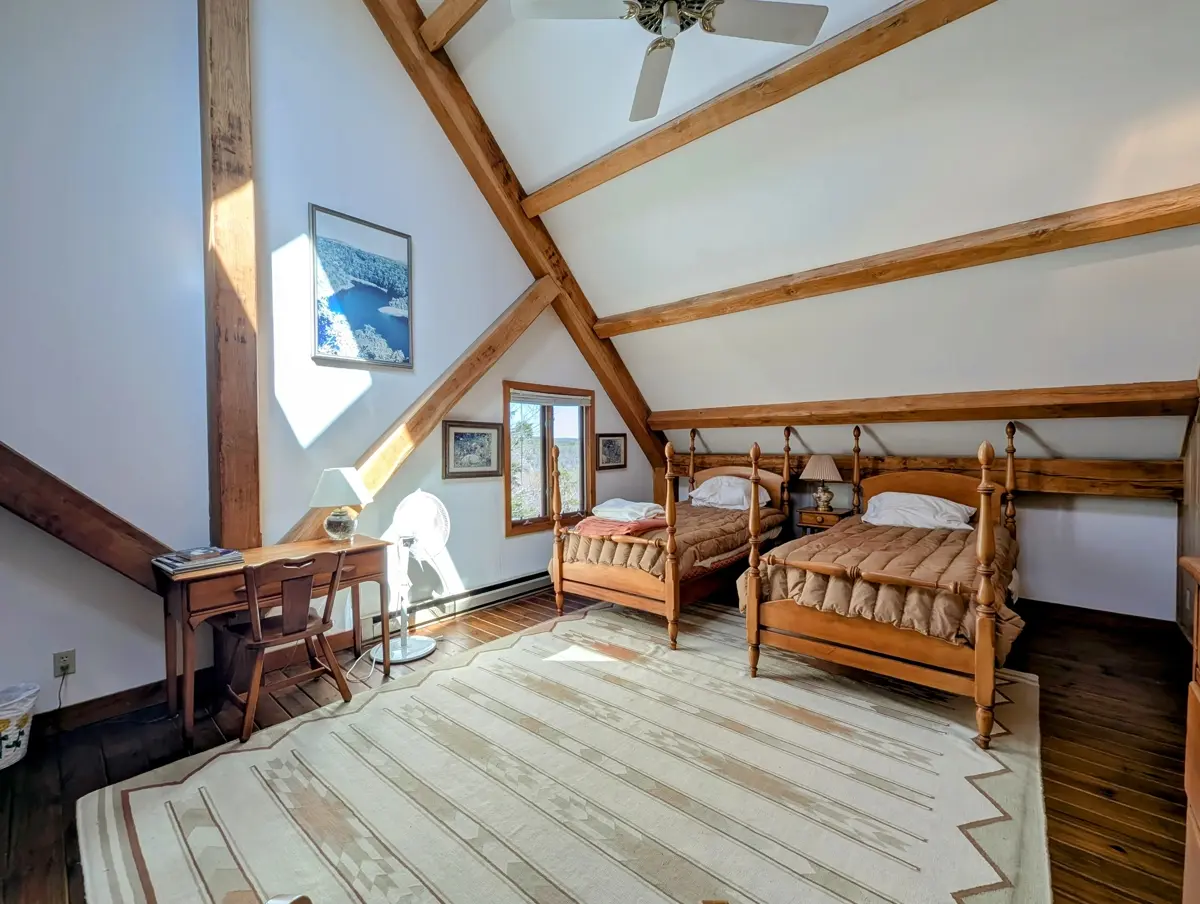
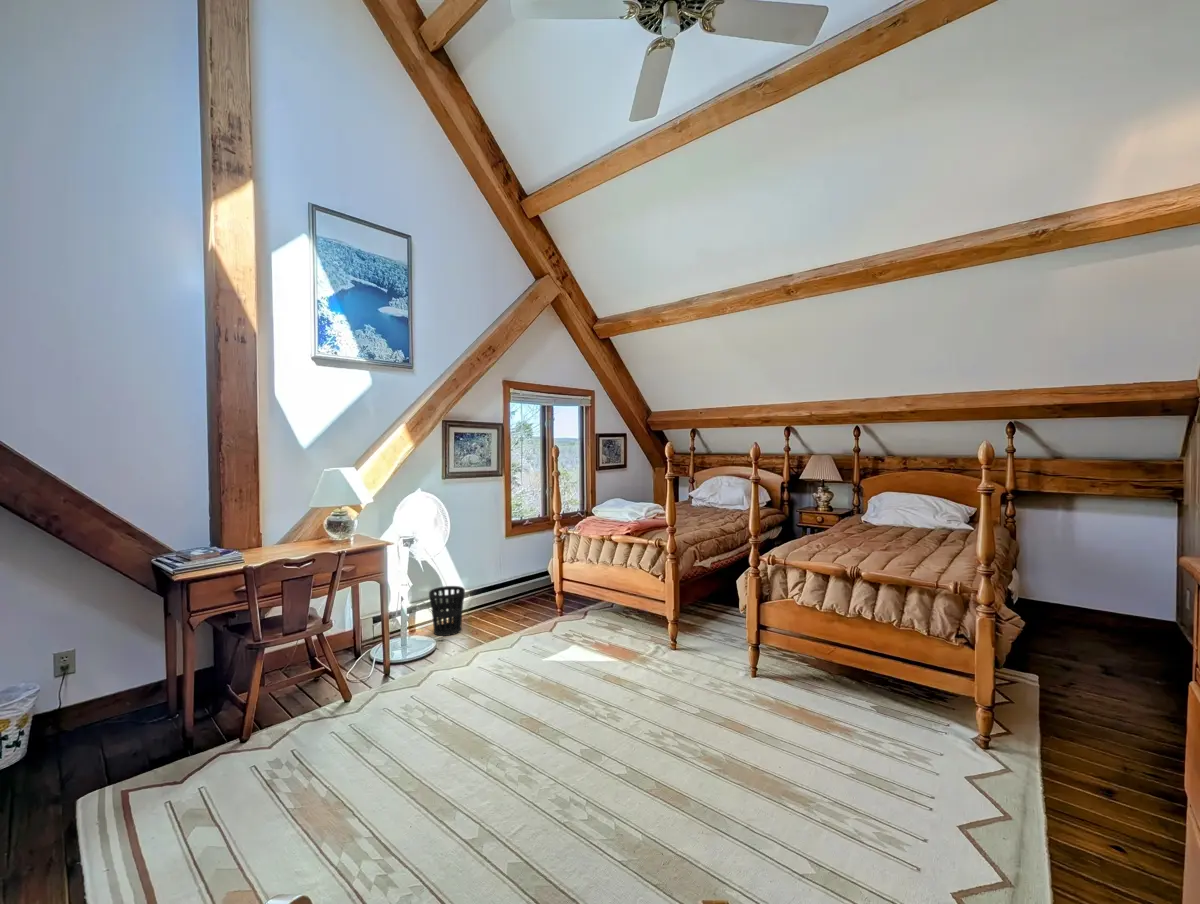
+ wastebasket [428,585,466,637]
